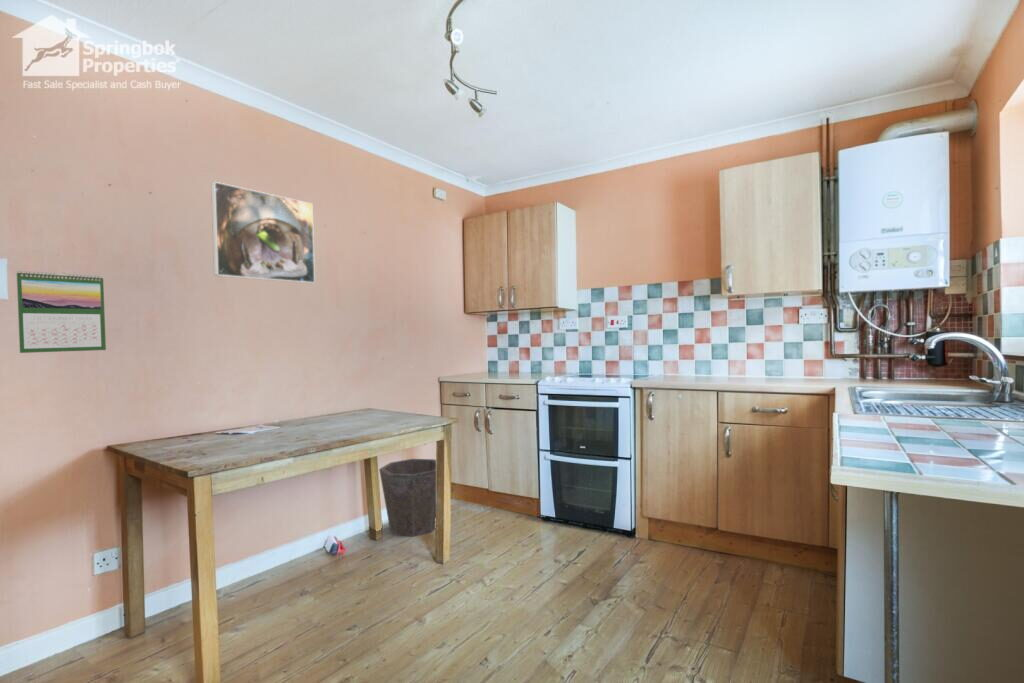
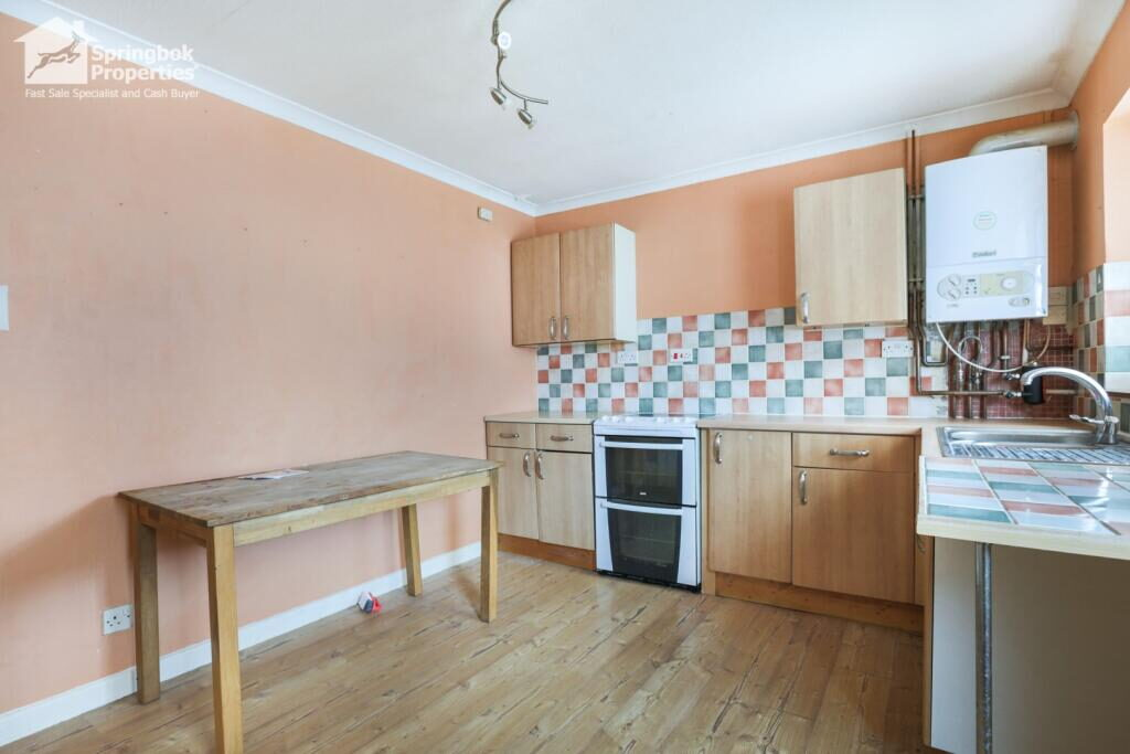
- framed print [210,181,316,284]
- calendar [16,269,107,354]
- waste bin [378,458,437,538]
